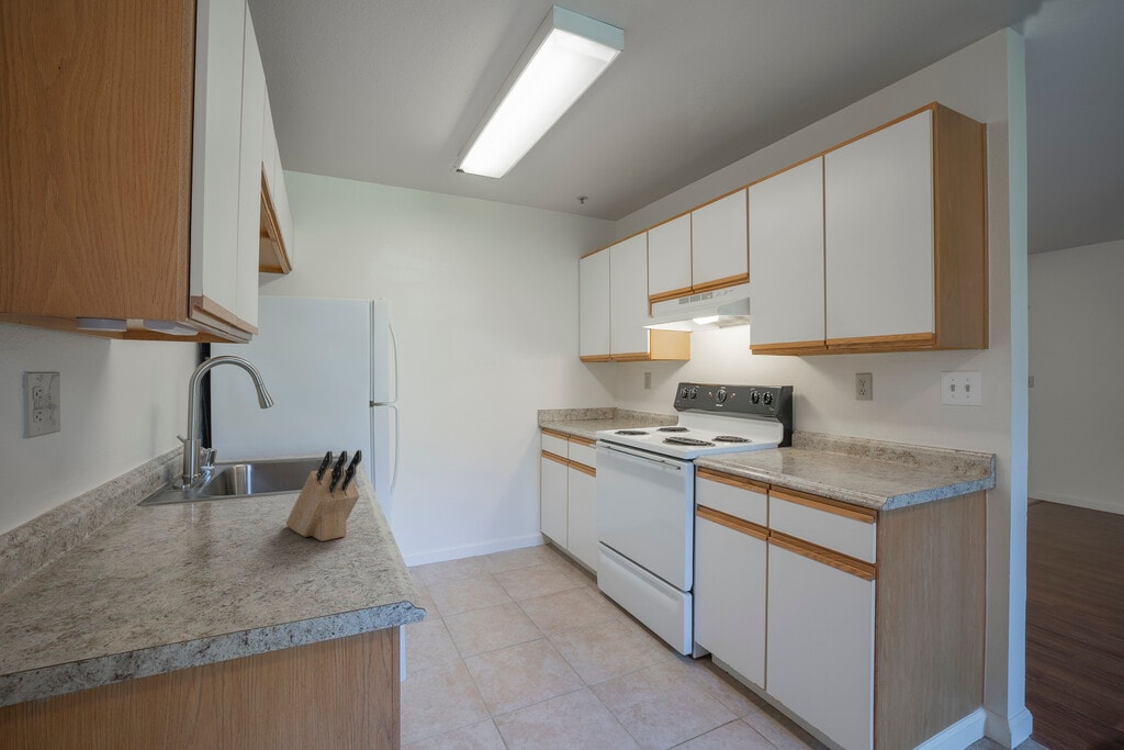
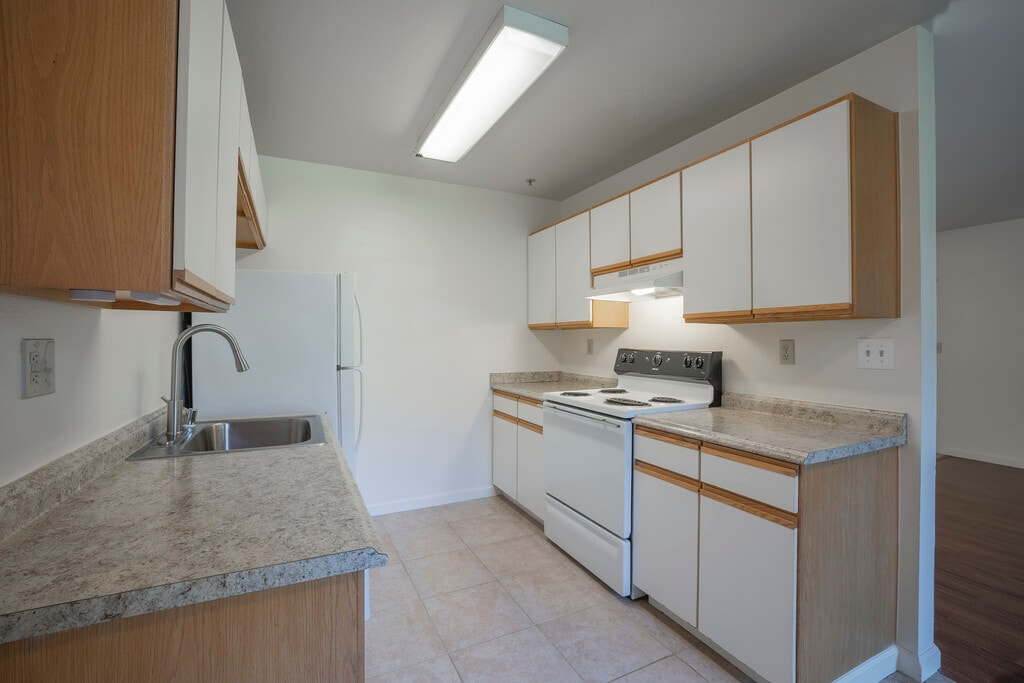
- knife block [285,449,363,542]
